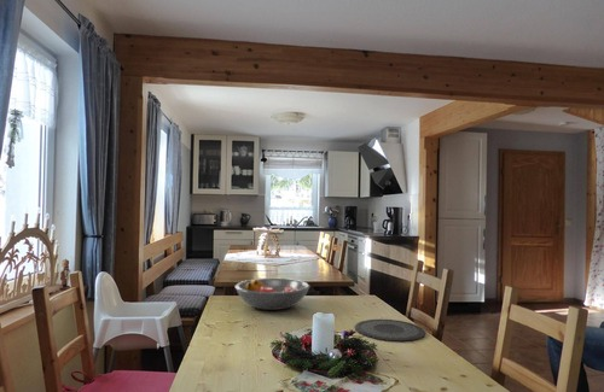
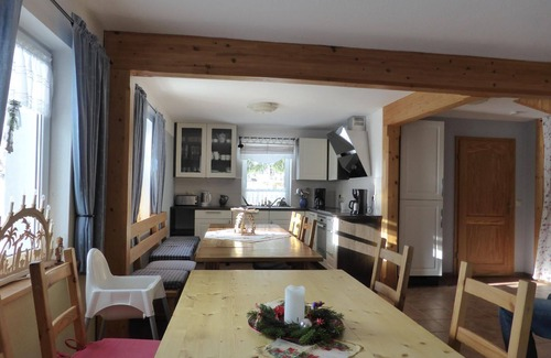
- fruit bowl [234,277,310,311]
- plate [354,318,426,343]
